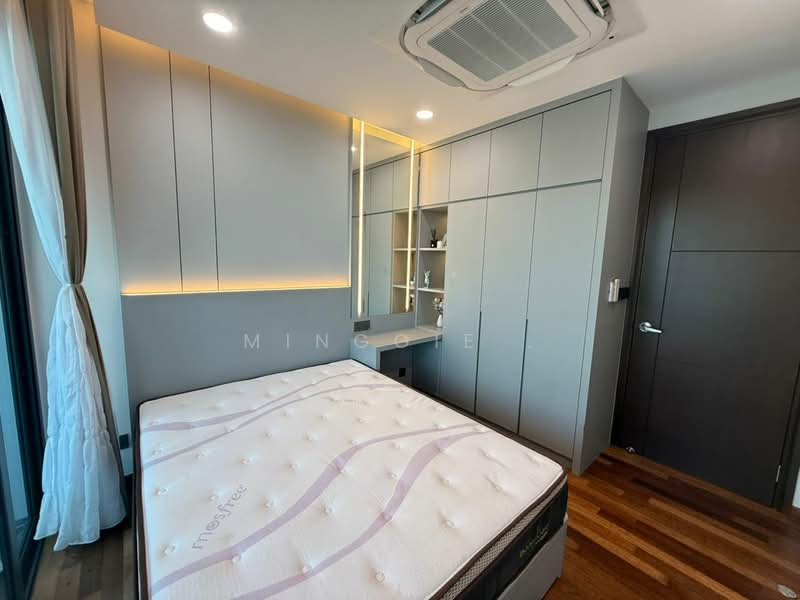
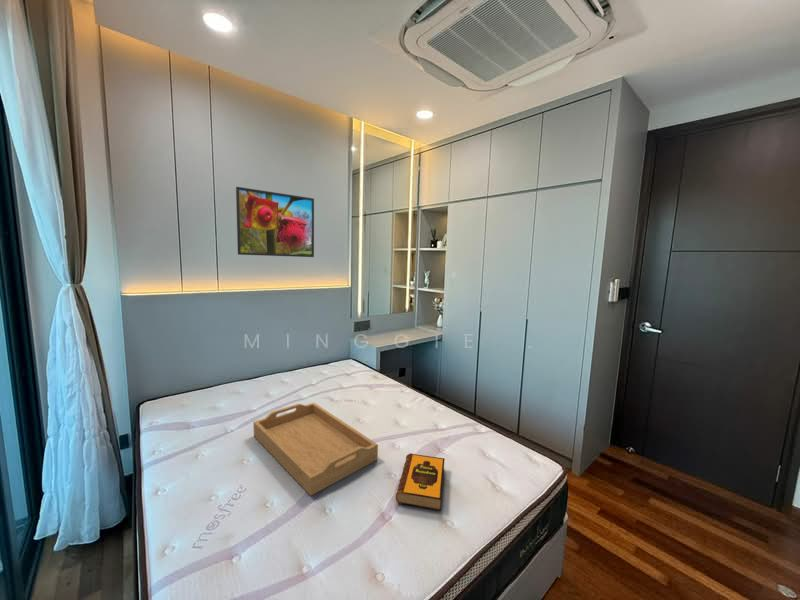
+ serving tray [252,402,379,497]
+ hardback book [394,452,446,511]
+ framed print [235,186,315,258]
